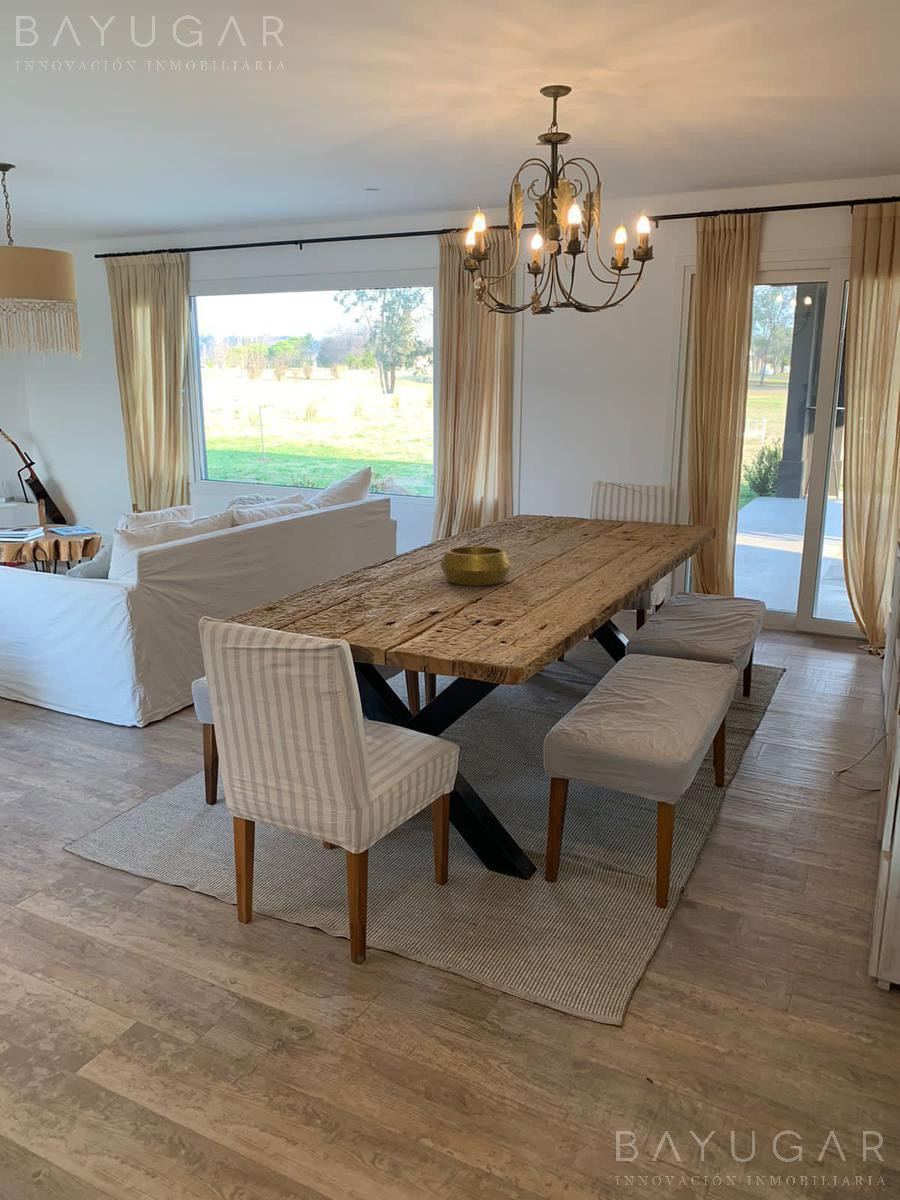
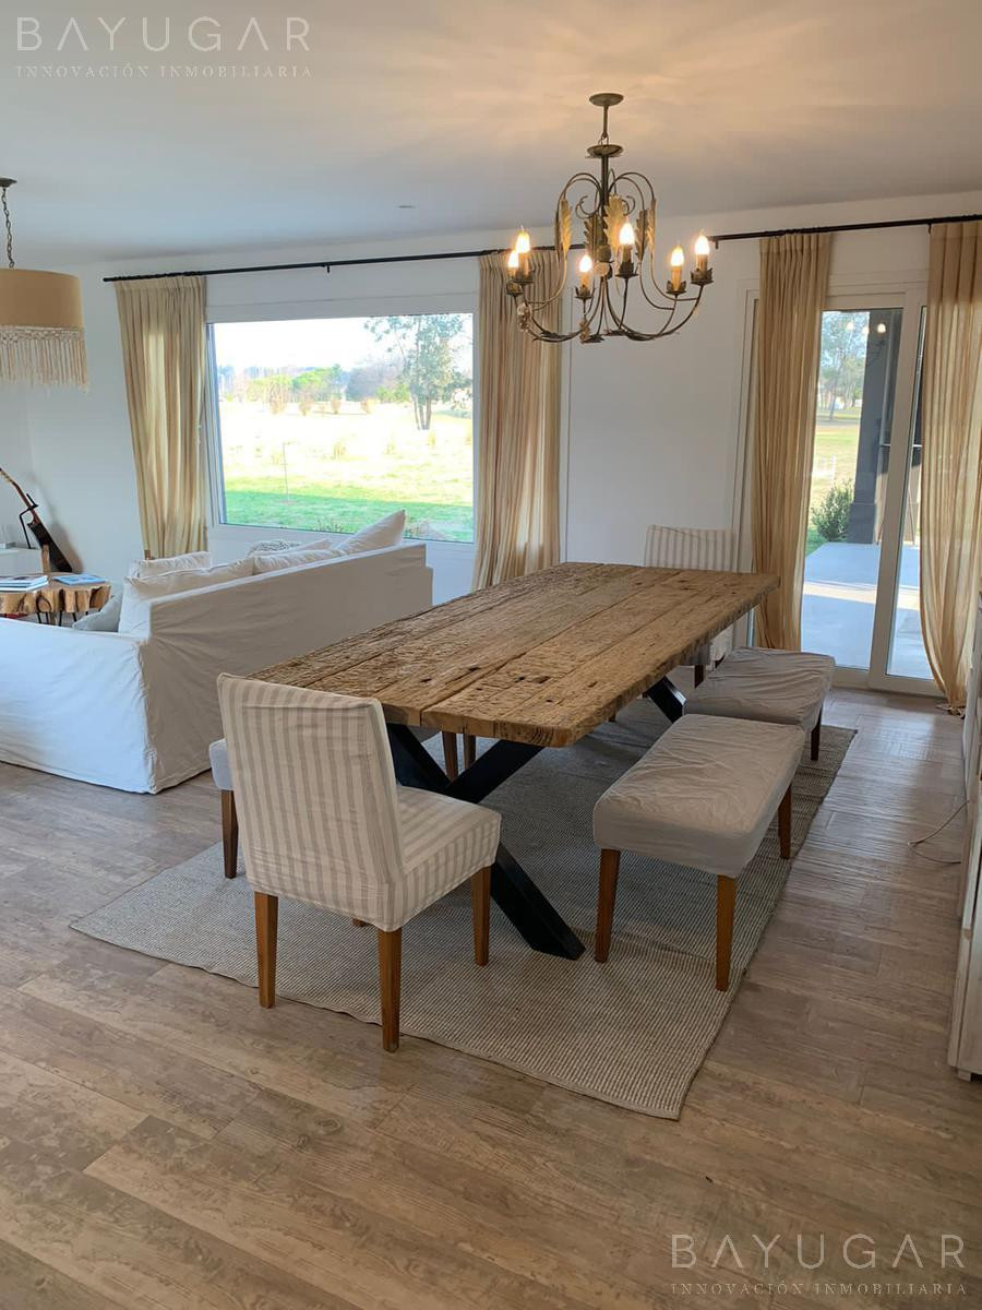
- decorative bowl [439,545,513,586]
